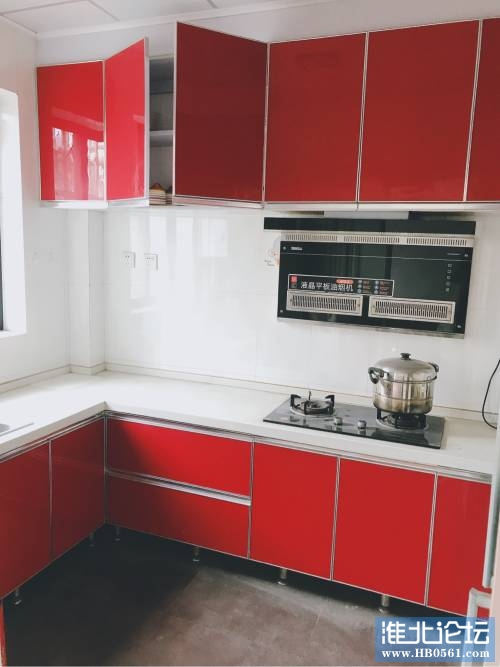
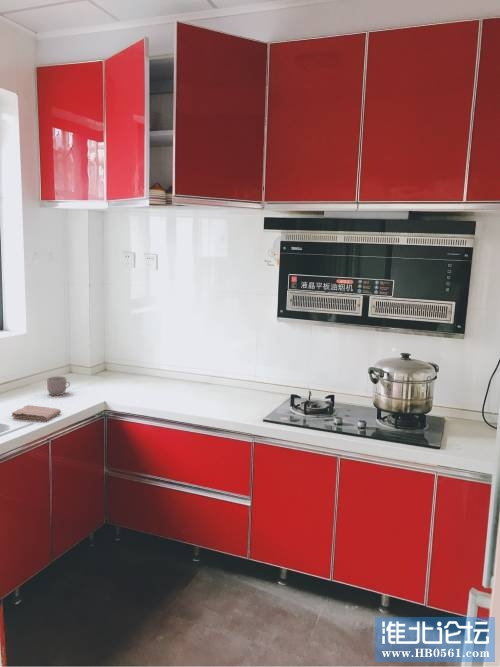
+ mug [46,375,71,396]
+ washcloth [11,404,62,422]
